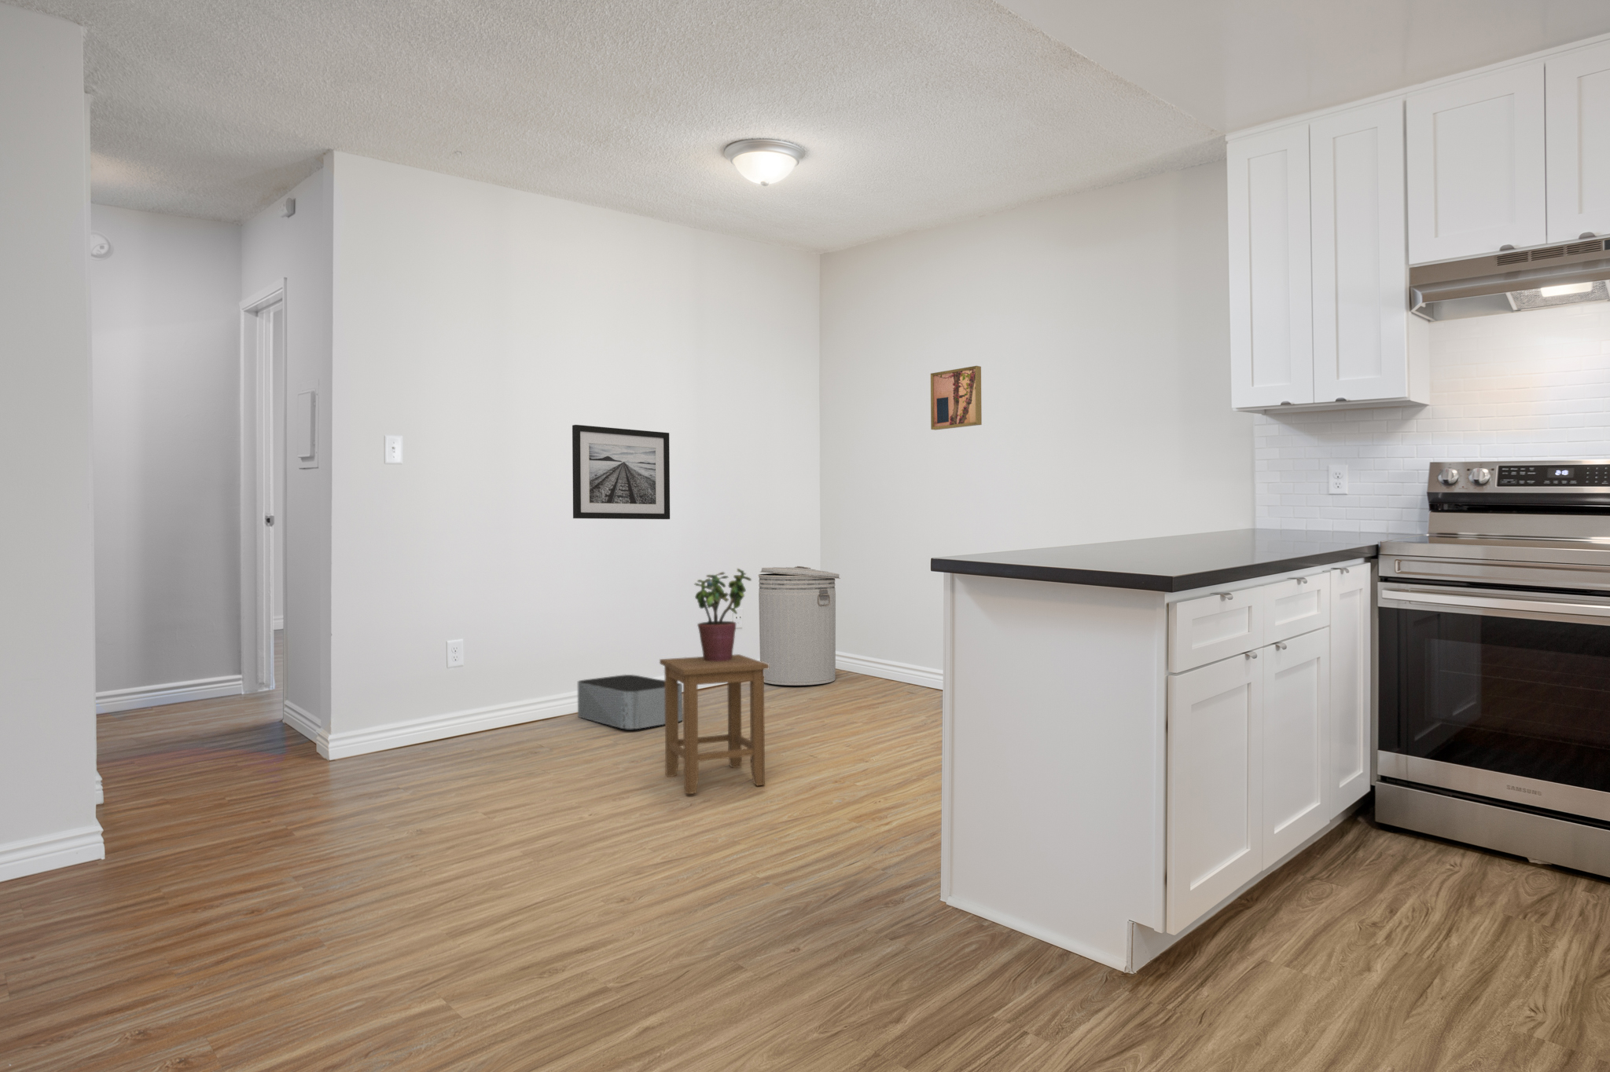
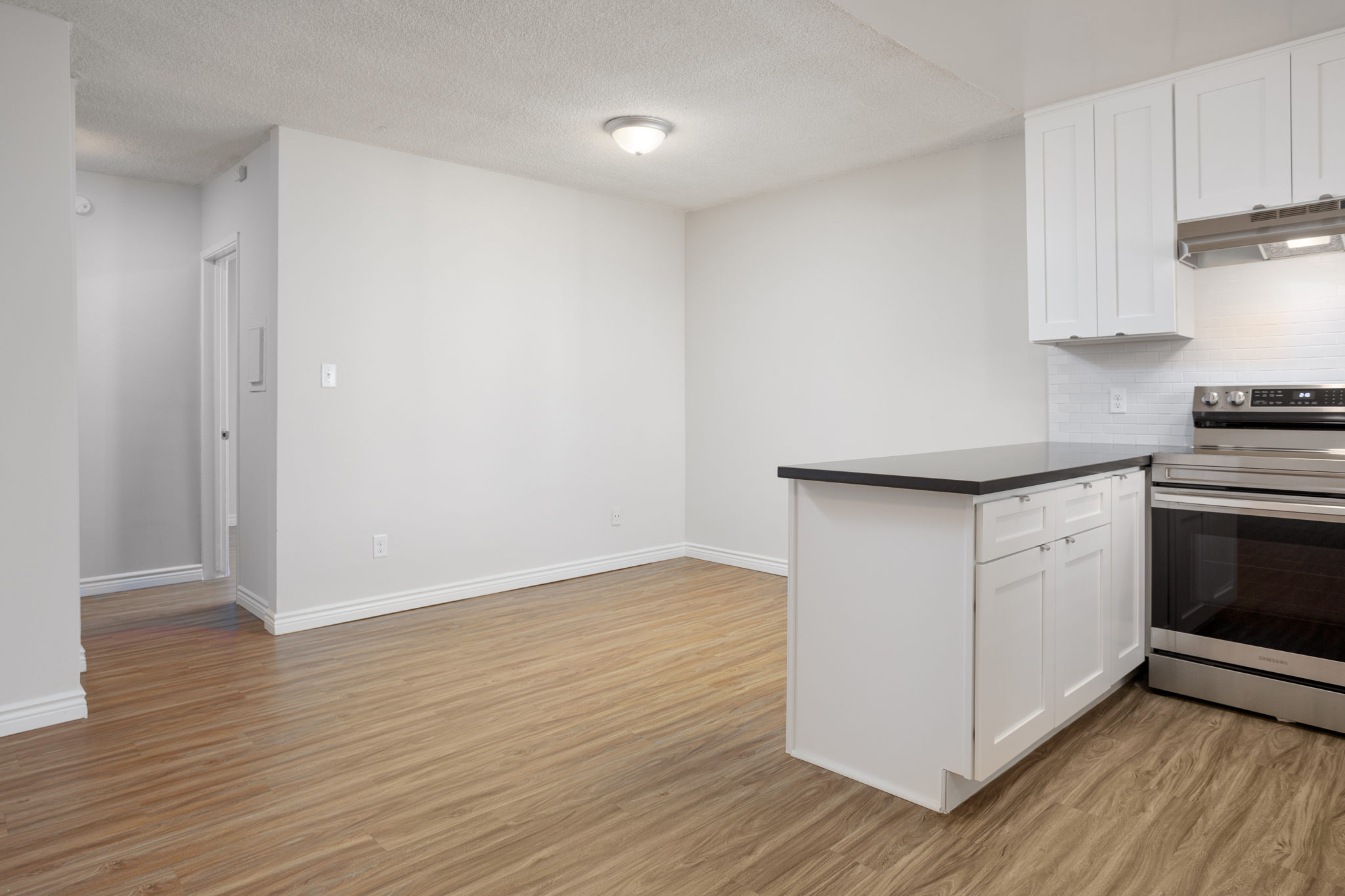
- potted plant [693,568,752,662]
- wall art [930,365,983,431]
- can [757,566,842,687]
- storage bin [577,674,684,730]
- stool [658,653,768,794]
- wall art [571,424,670,520]
